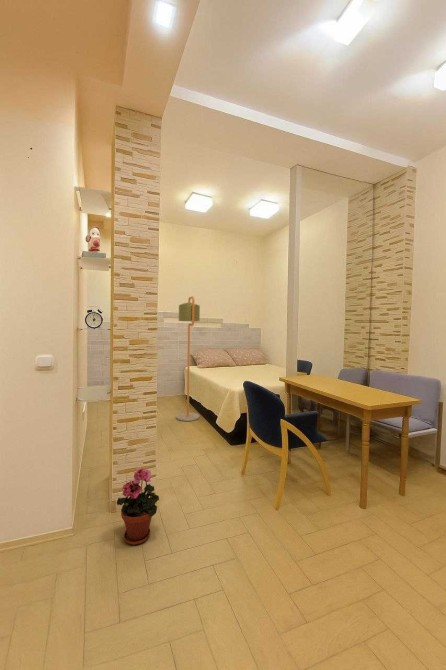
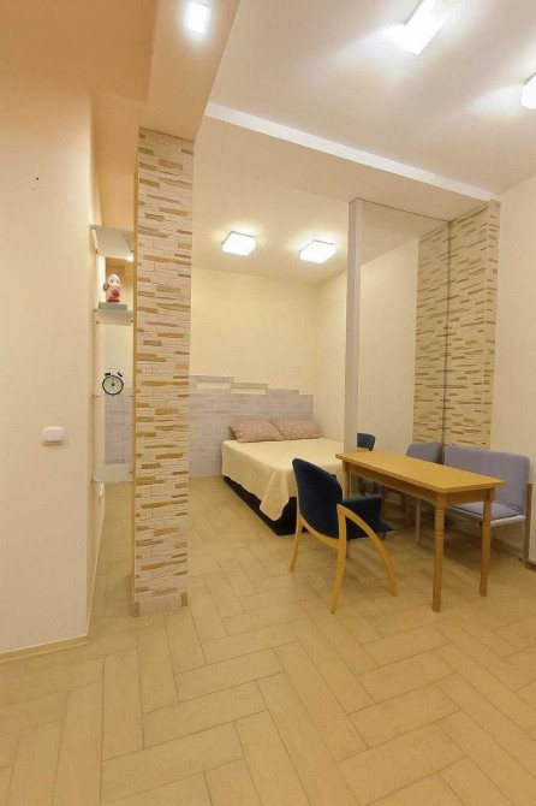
- floor lamp [175,295,201,422]
- potted plant [116,467,160,546]
